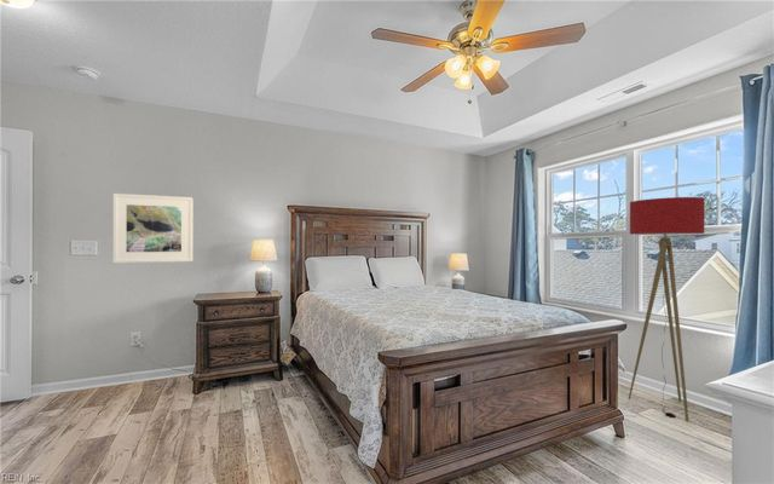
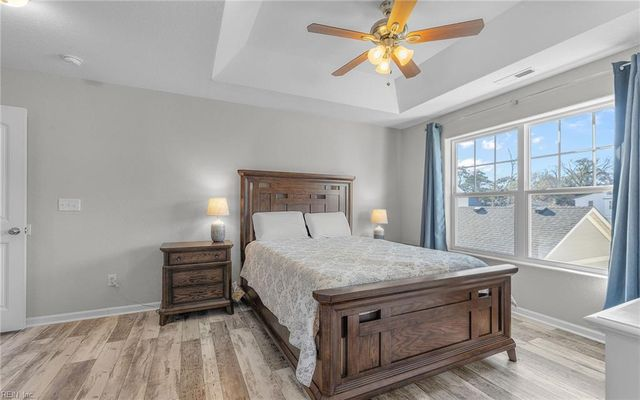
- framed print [112,192,194,264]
- floor lamp [628,196,706,422]
